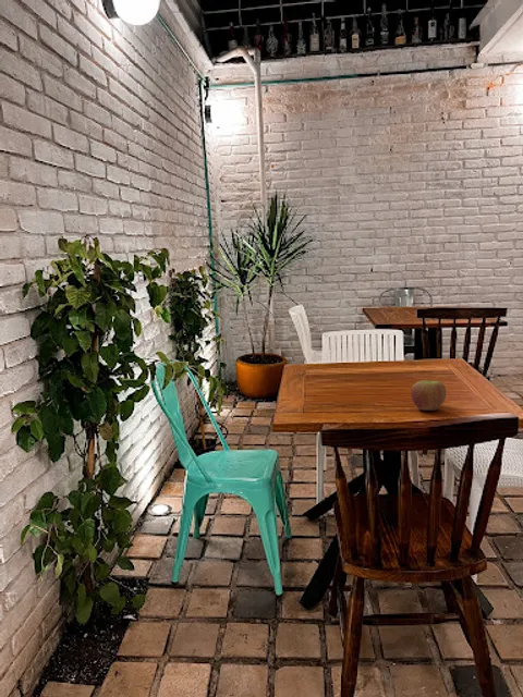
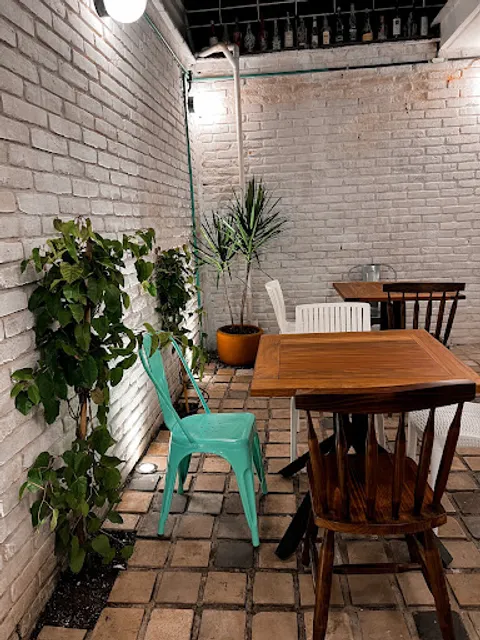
- apple [410,379,447,412]
